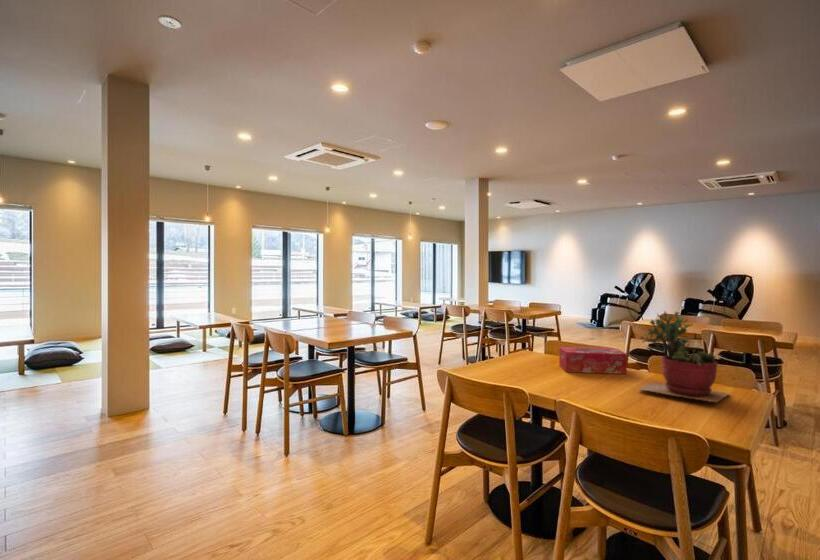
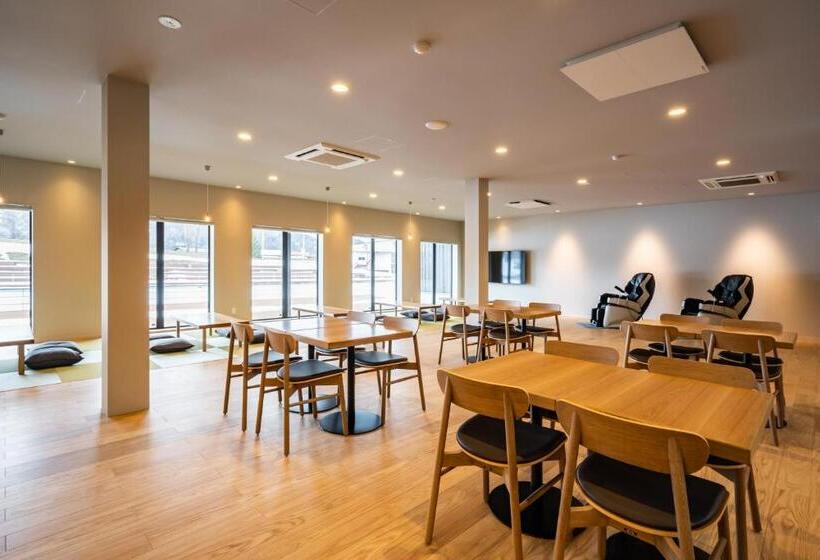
- tissue box [558,346,628,375]
- succulent plant [636,310,731,403]
